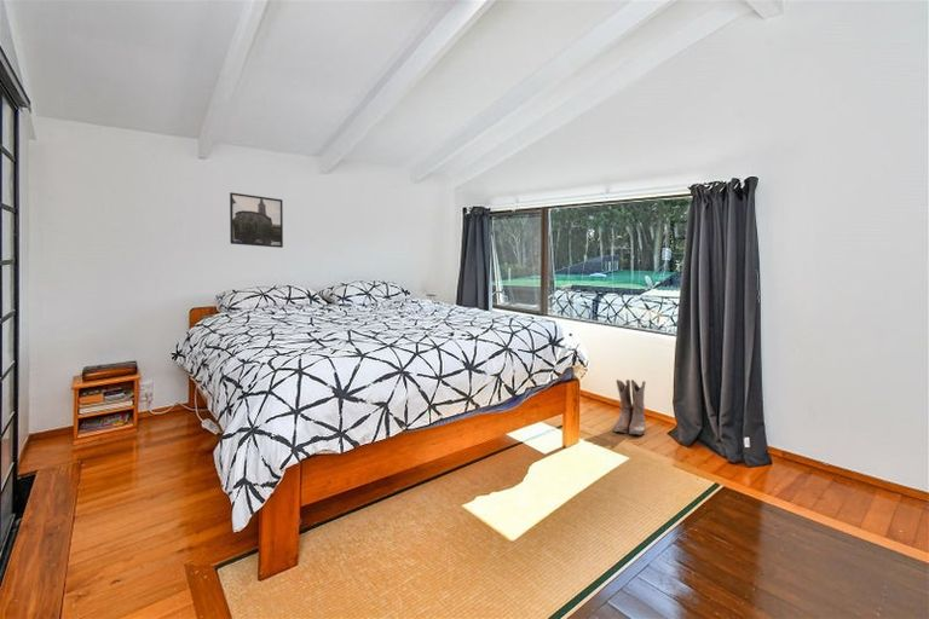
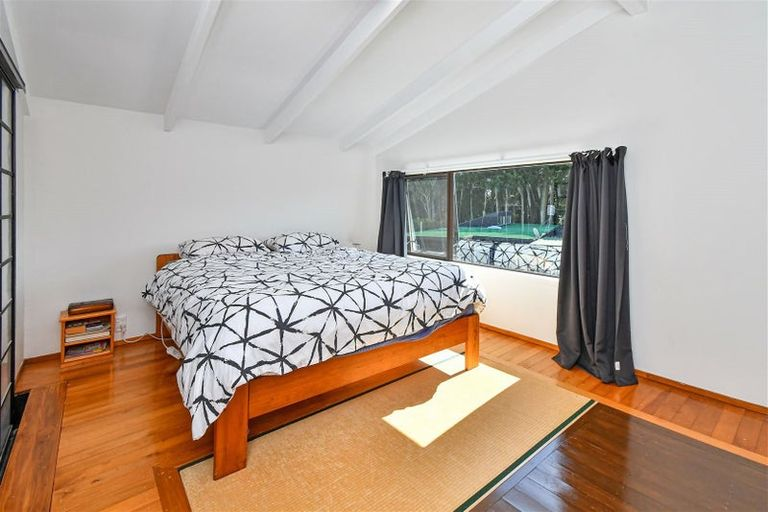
- boots [612,378,647,436]
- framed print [229,191,284,249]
